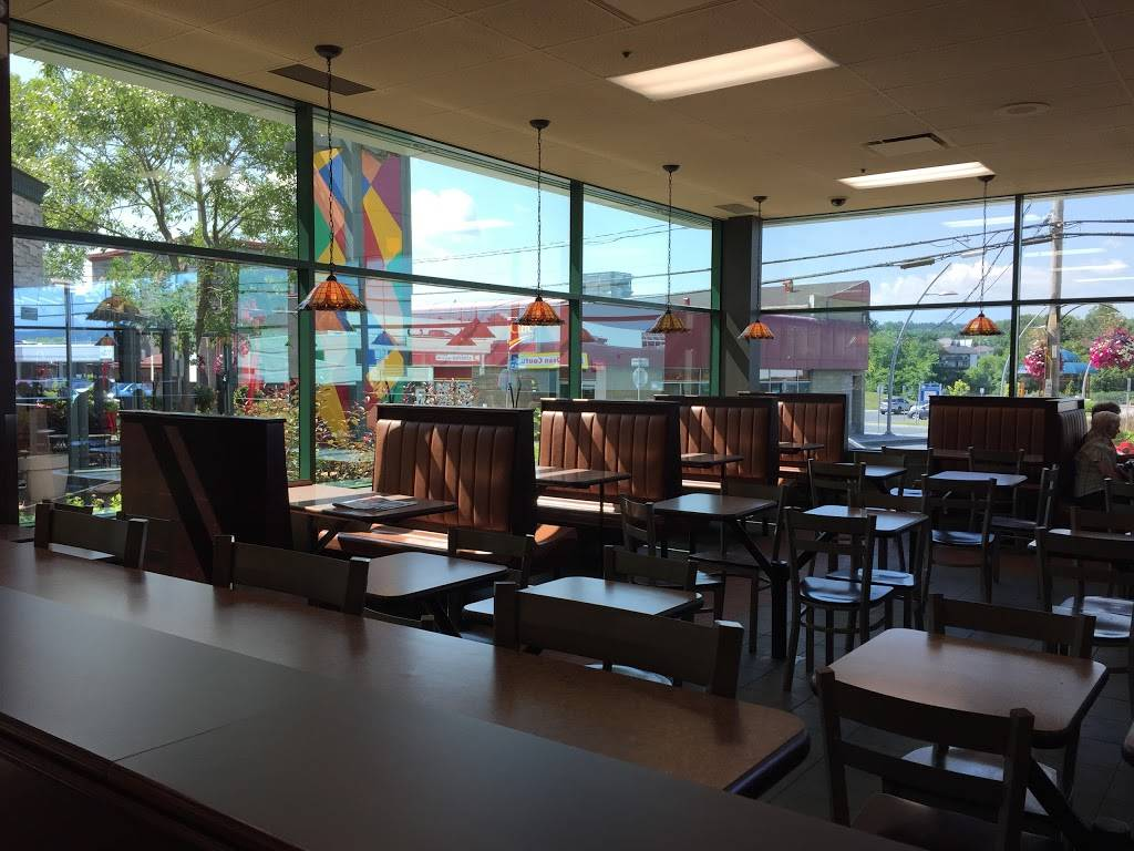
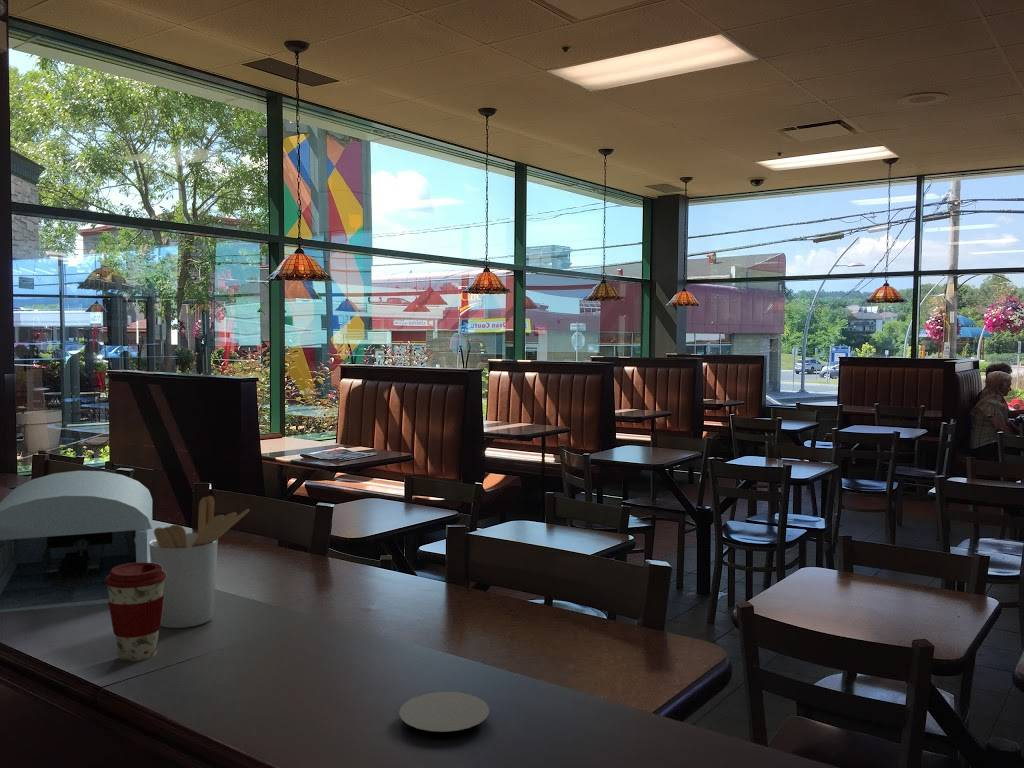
+ coffee cup [104,562,167,662]
+ coaster [398,691,490,733]
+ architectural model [0,470,153,613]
+ utensil holder [149,495,250,629]
